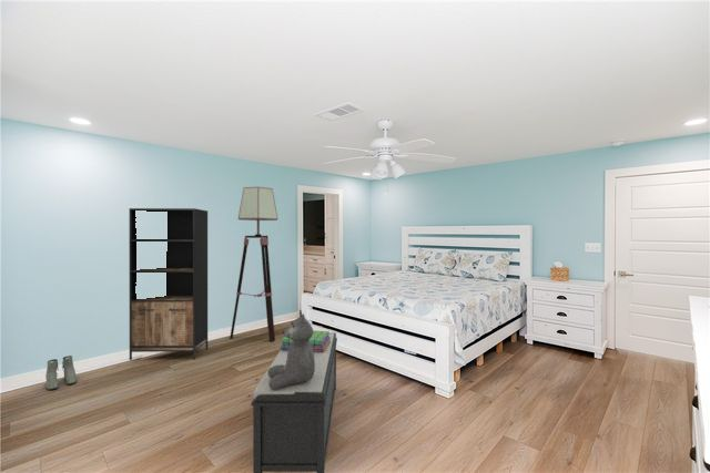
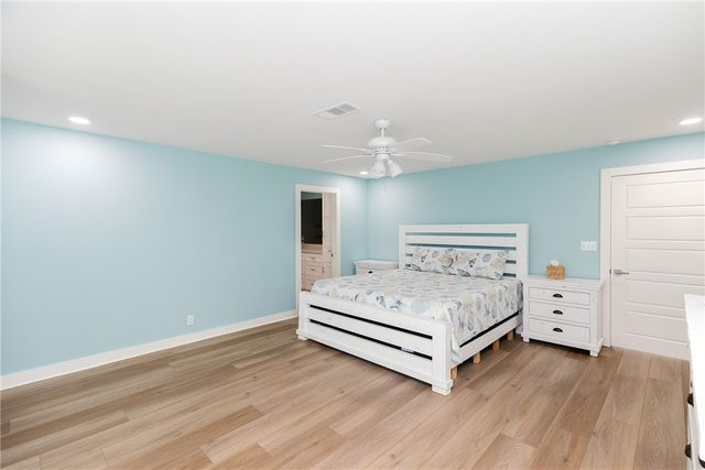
- floor lamp [229,186,278,342]
- boots [44,354,78,391]
- bookshelf [129,207,209,361]
- teddy bear [267,309,315,389]
- stack of books [280,329,331,352]
- bench [250,332,338,473]
